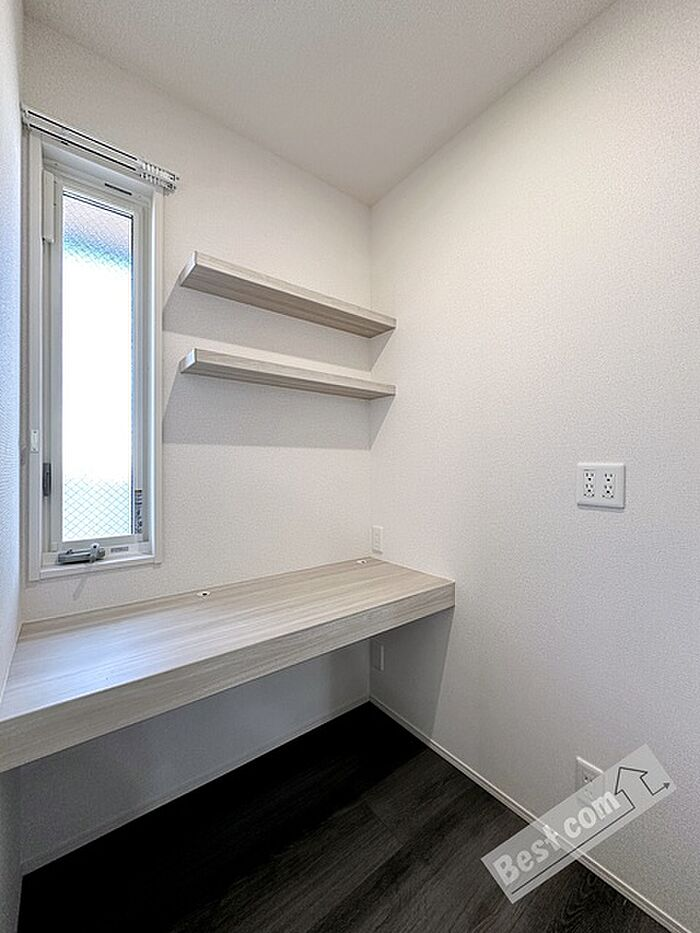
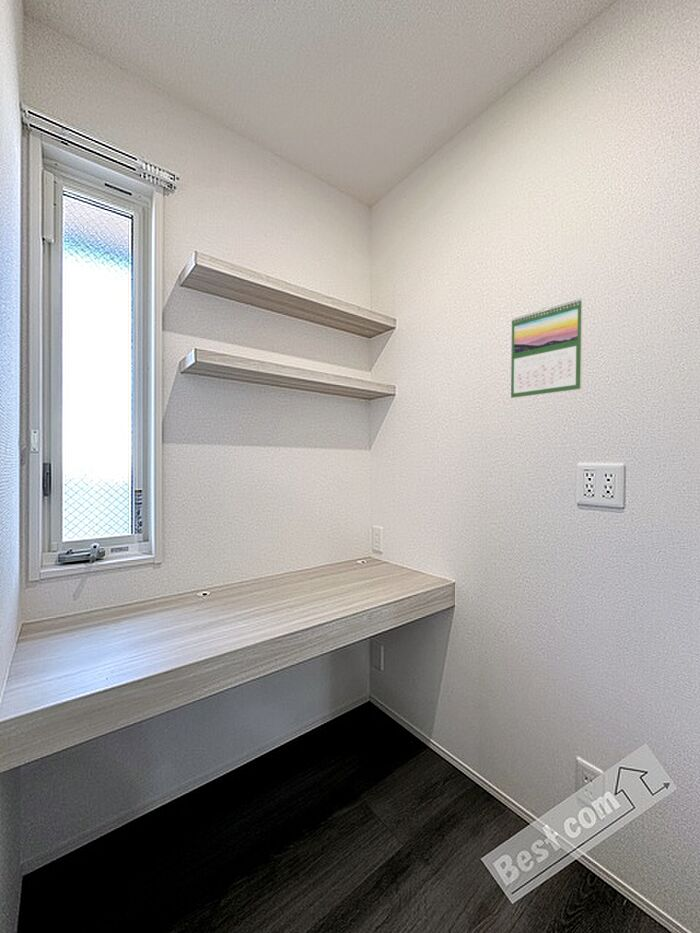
+ calendar [510,297,583,399]
